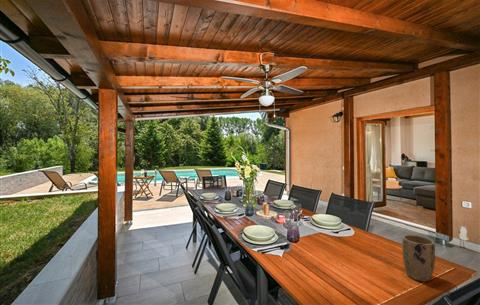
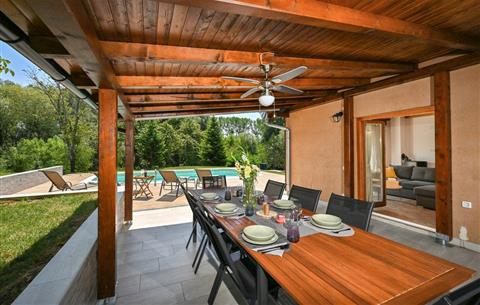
- plant pot [401,234,436,283]
